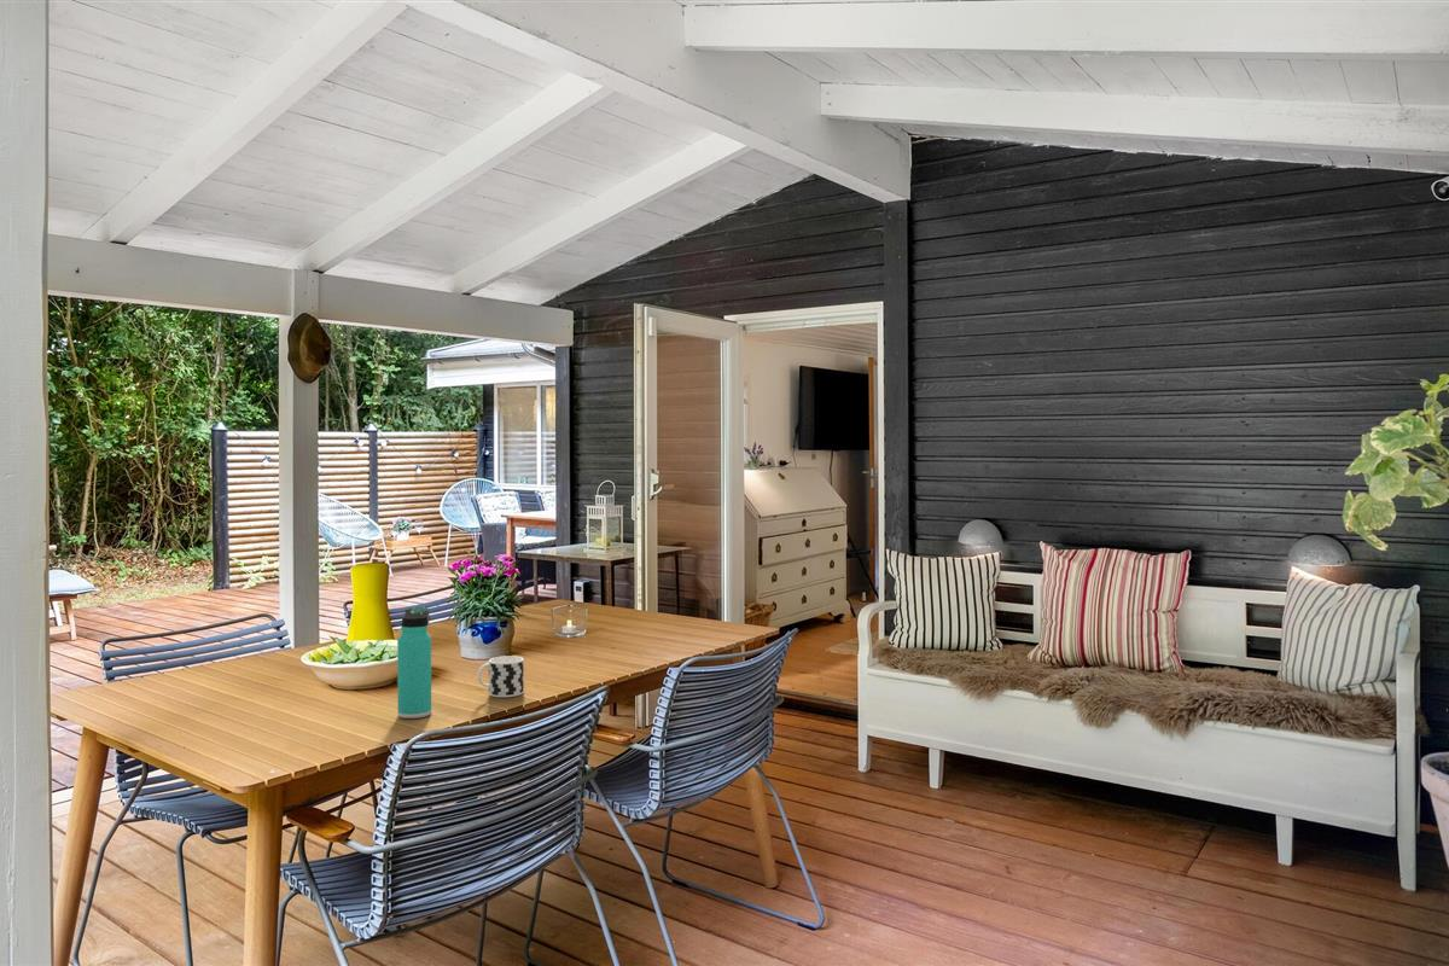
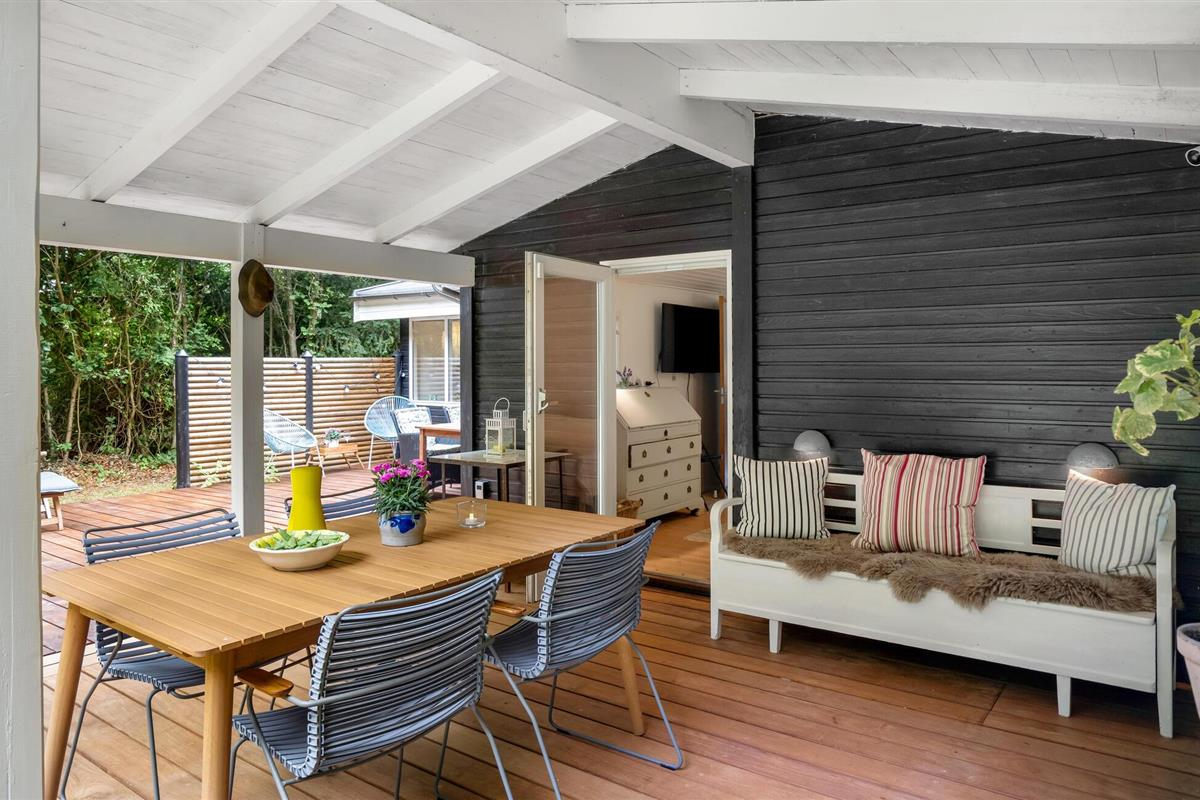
- cup [476,654,525,698]
- thermos bottle [396,605,432,720]
